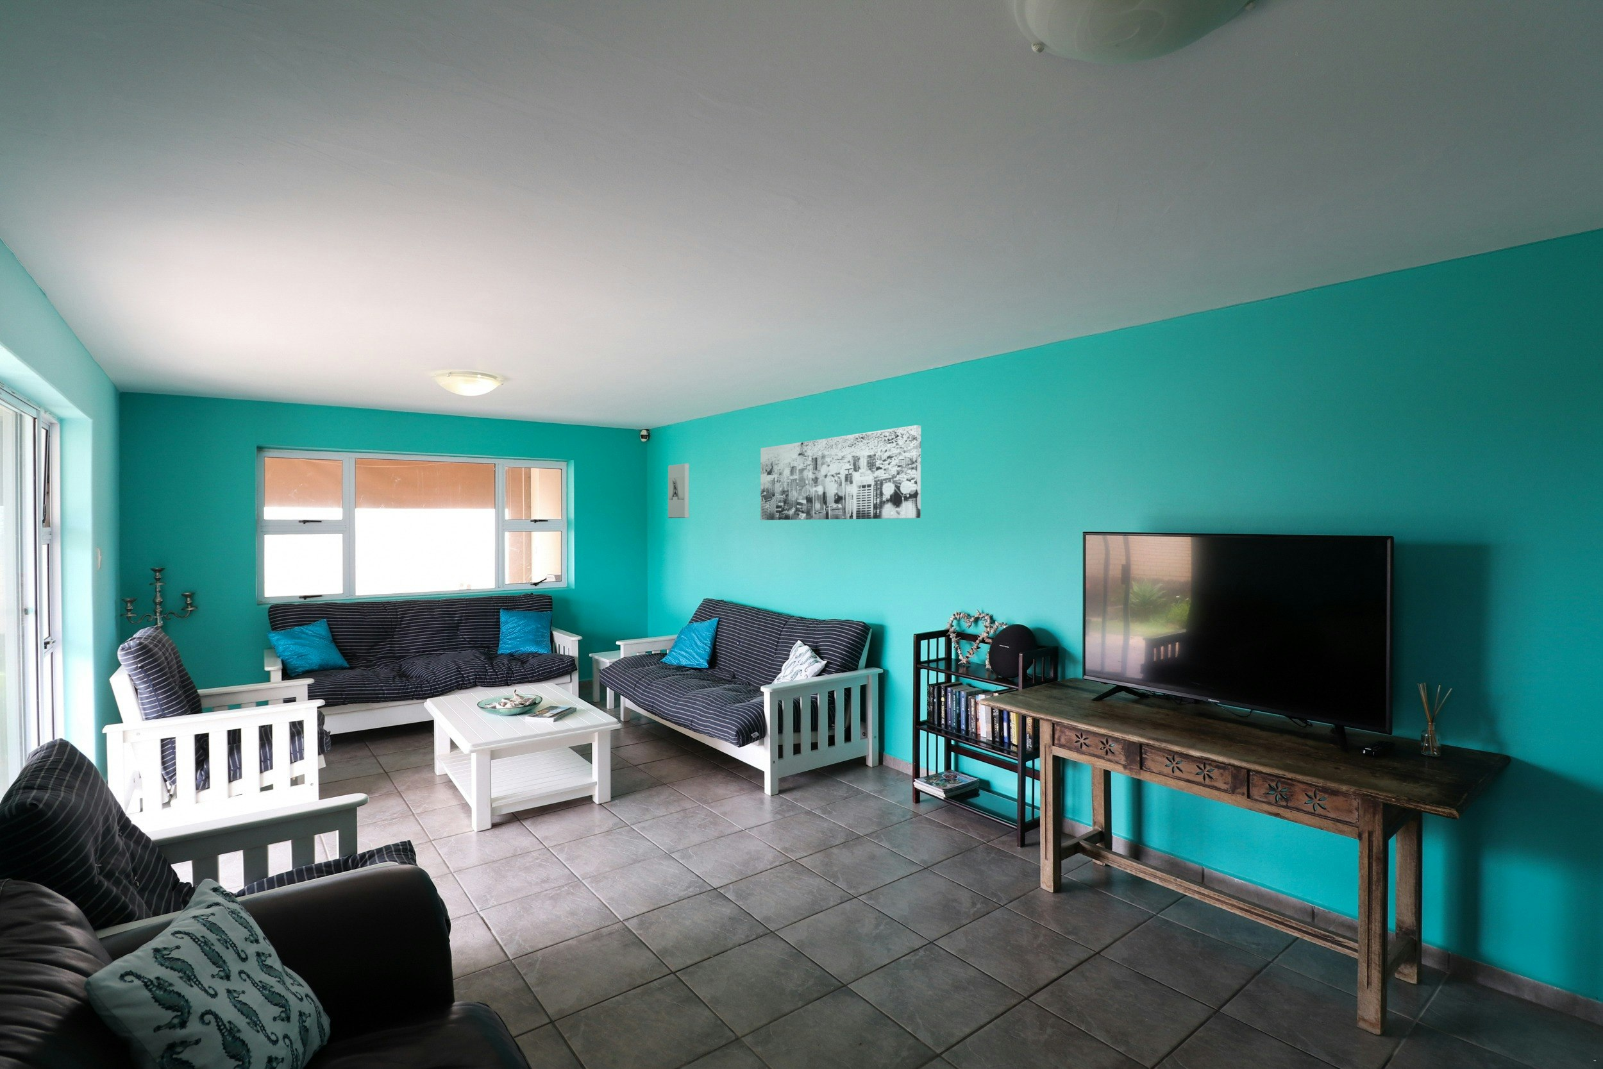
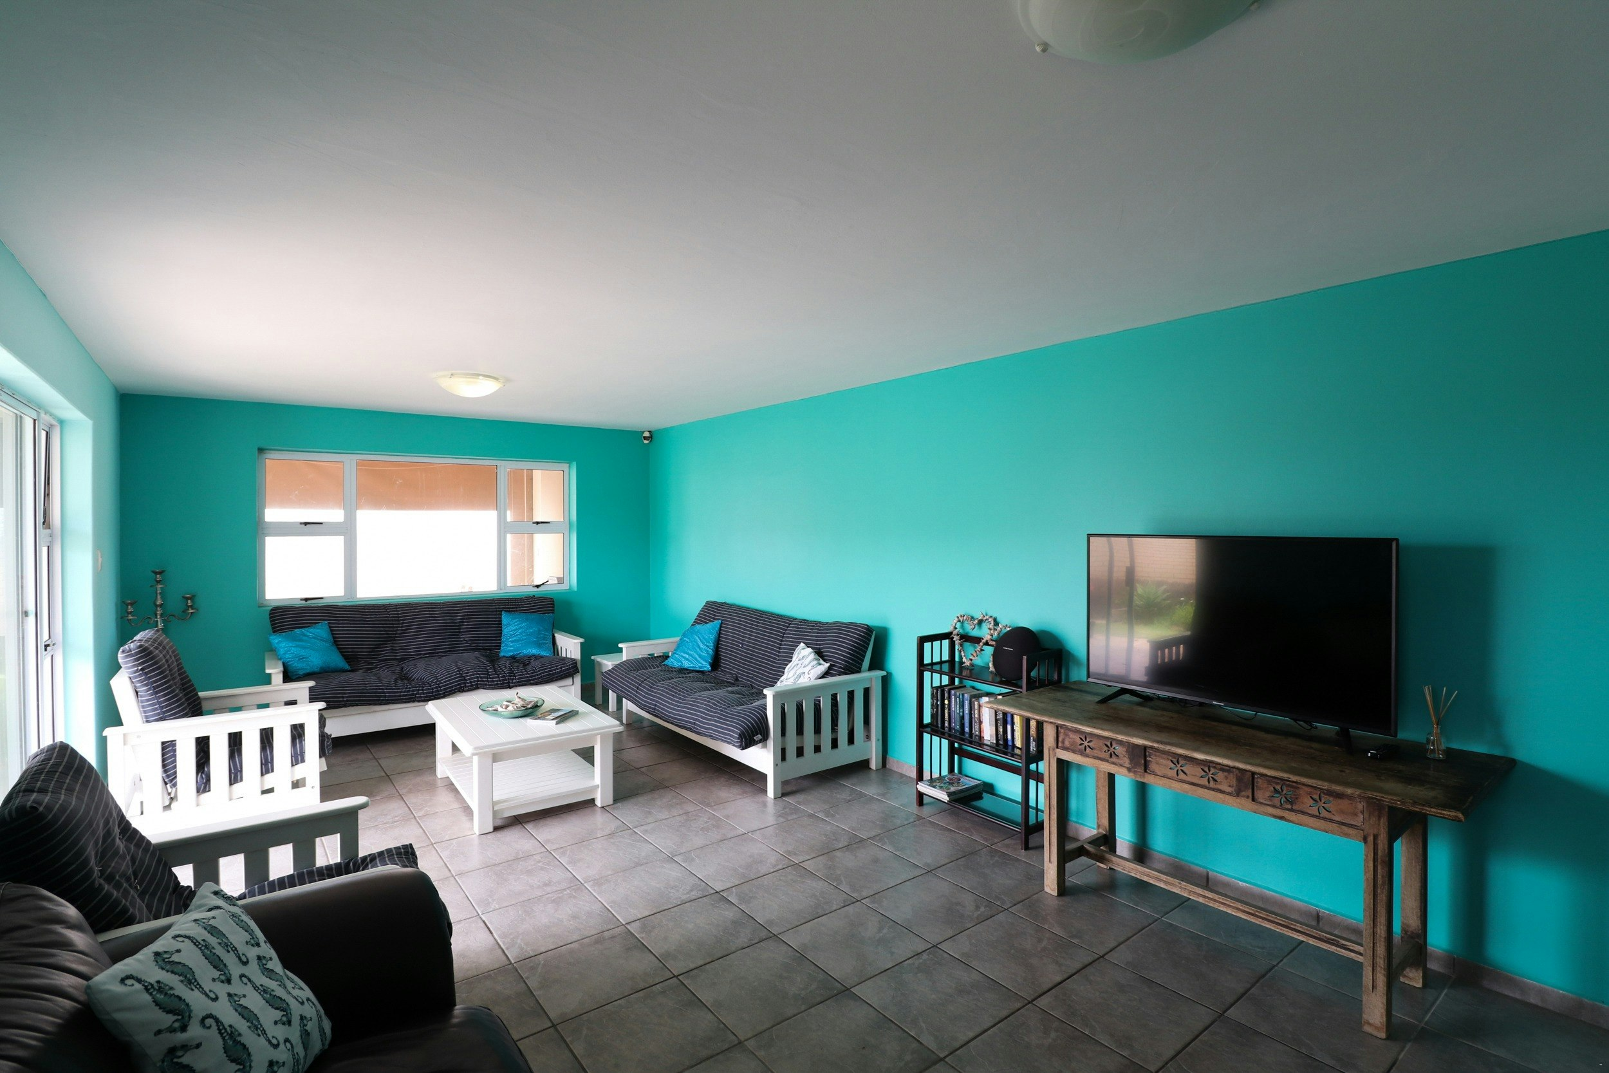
- wall art [760,425,922,520]
- wall sculpture [668,463,689,519]
